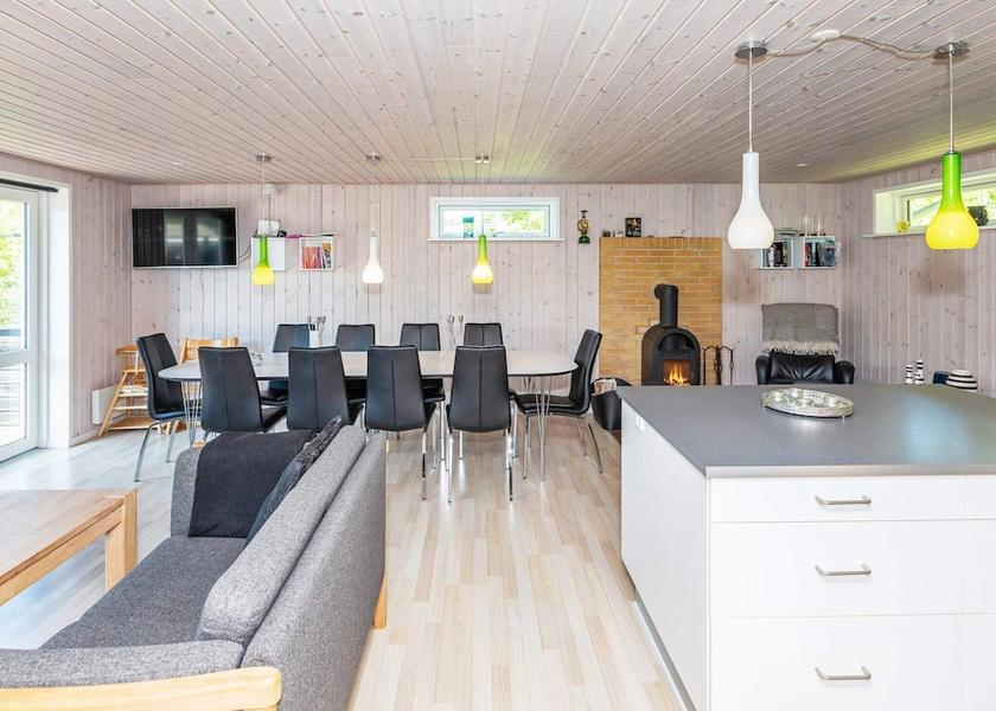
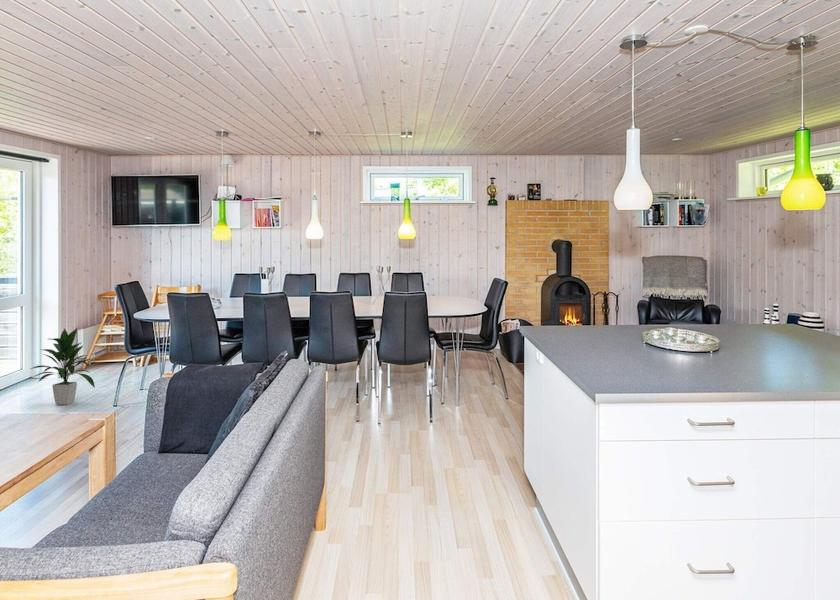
+ indoor plant [30,326,96,406]
